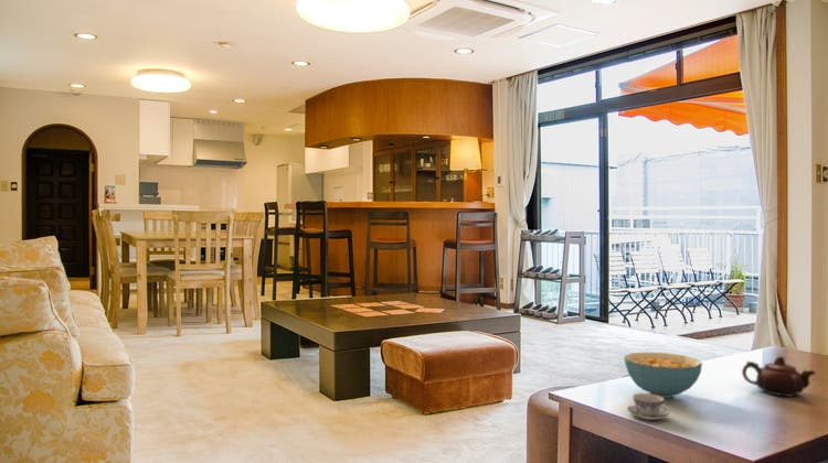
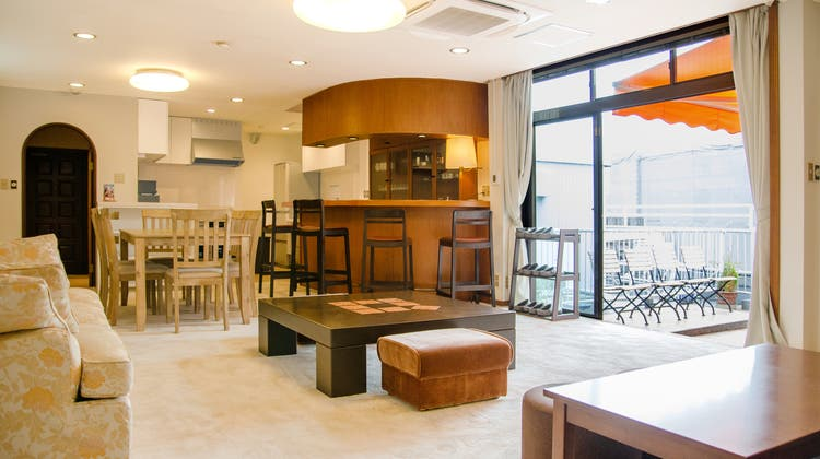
- teapot [741,355,817,398]
- cereal bowl [623,351,703,399]
- chinaware [626,392,670,421]
